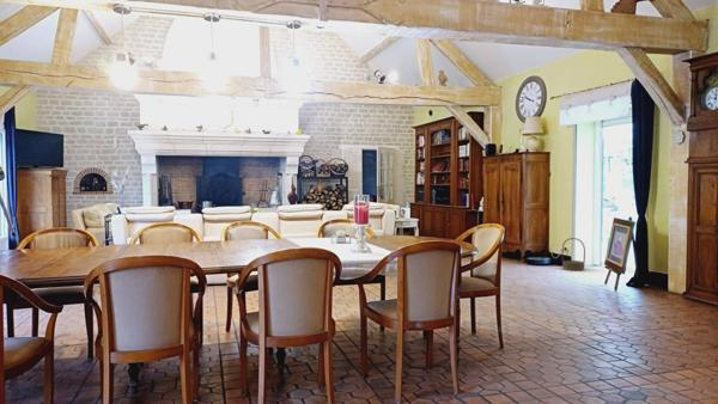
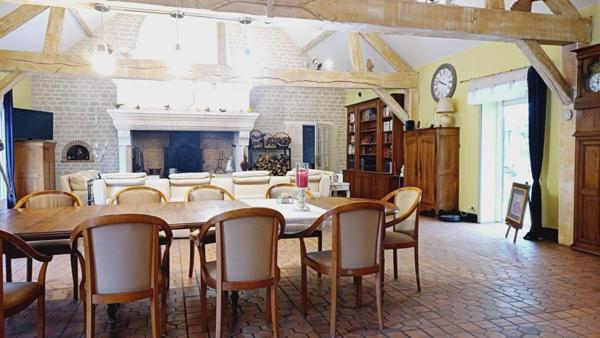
- basket [561,237,586,271]
